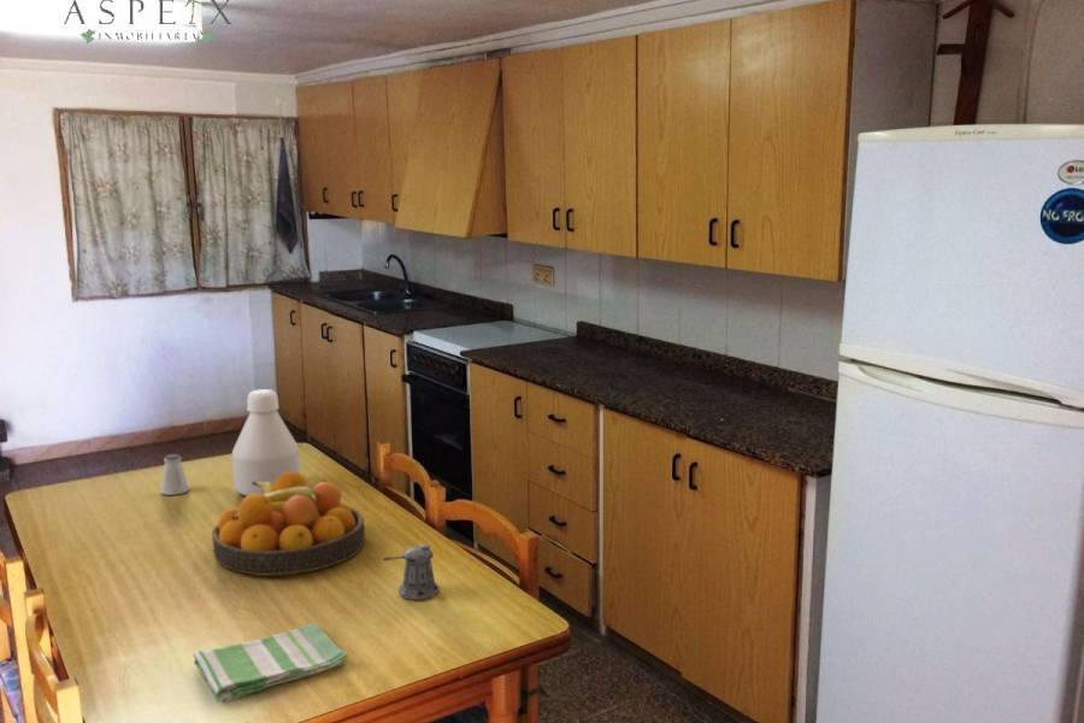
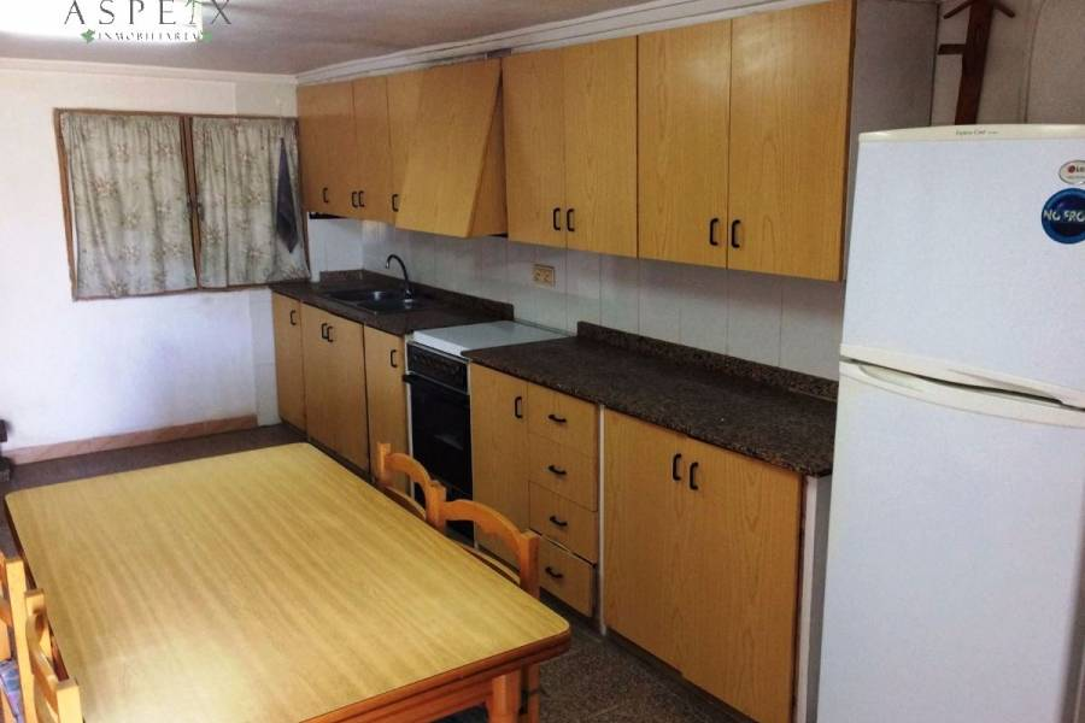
- fruit bowl [211,471,366,577]
- dish towel [193,622,348,704]
- bottle [231,388,301,496]
- pepper shaker [383,543,441,601]
- saltshaker [160,453,190,496]
